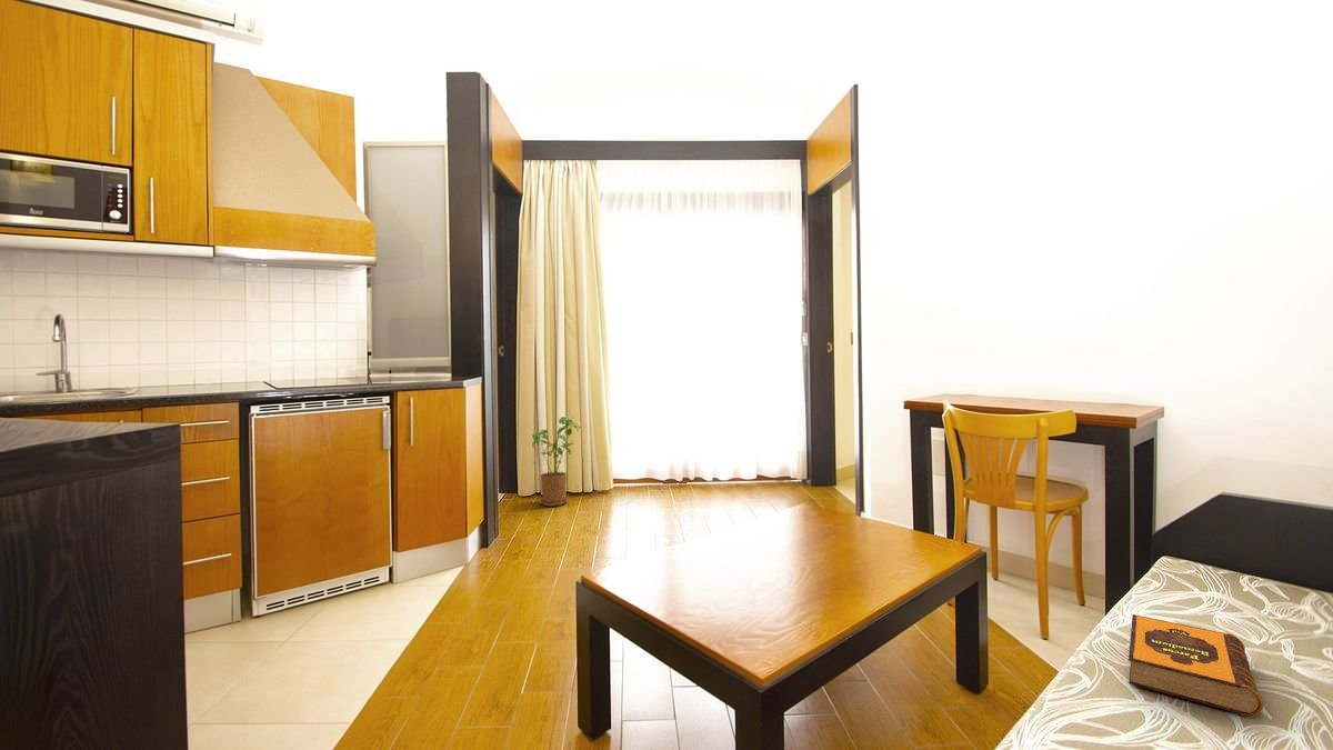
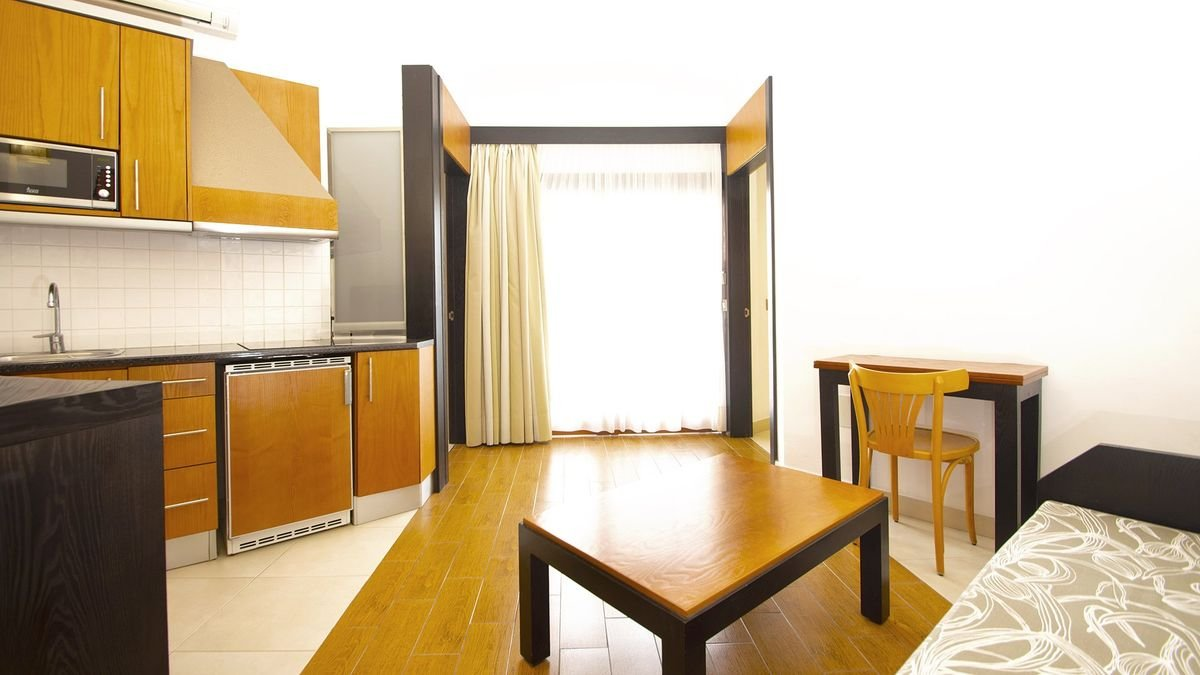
- hardback book [1127,613,1264,717]
- house plant [531,416,583,508]
